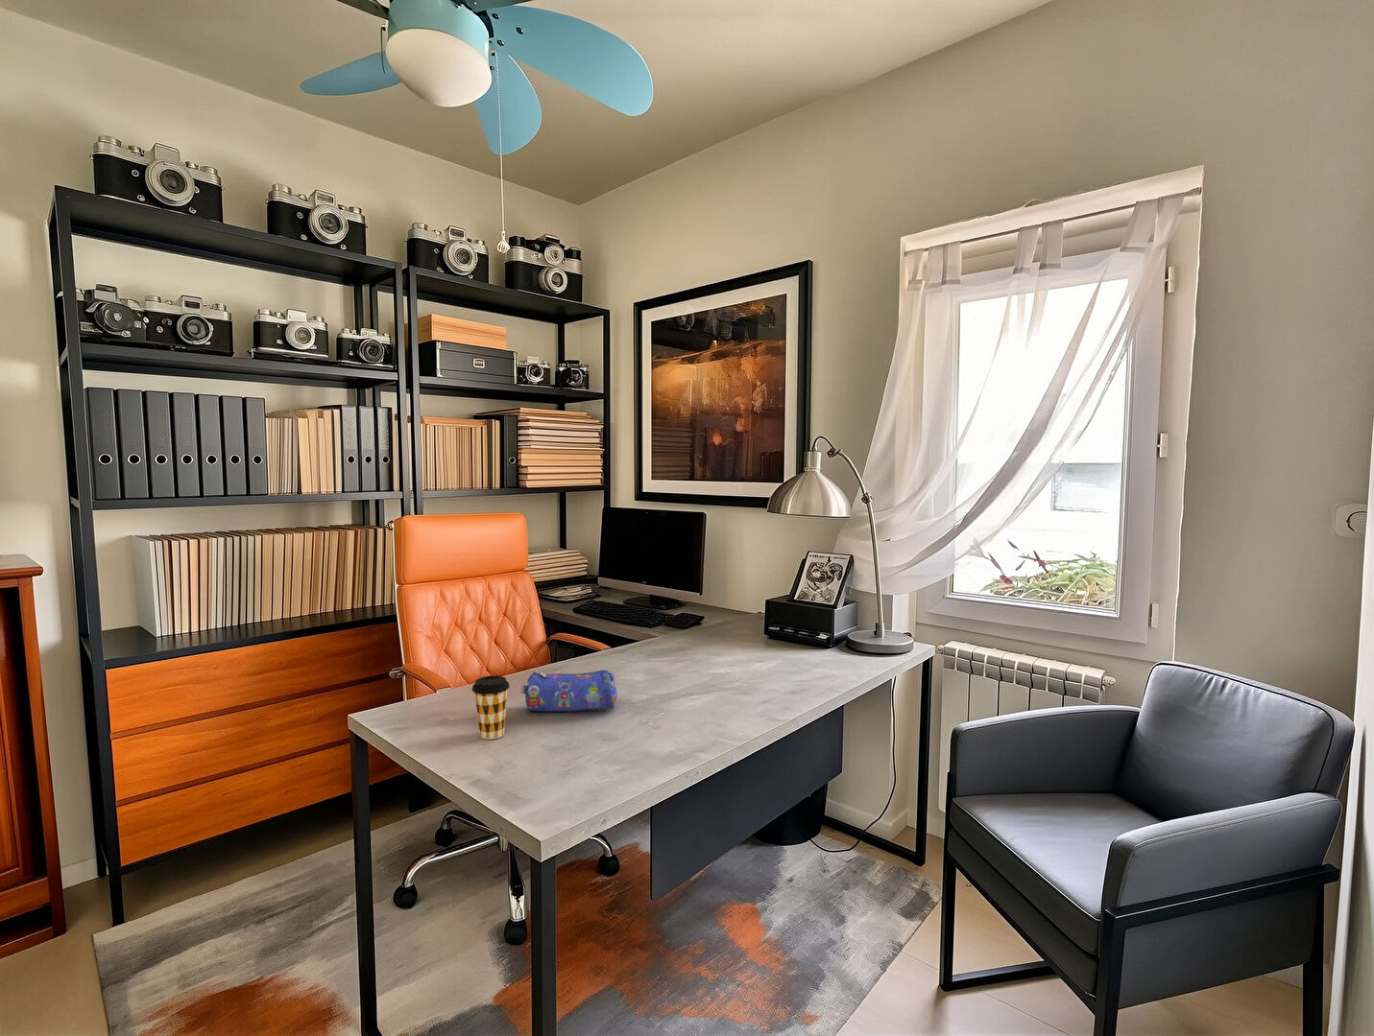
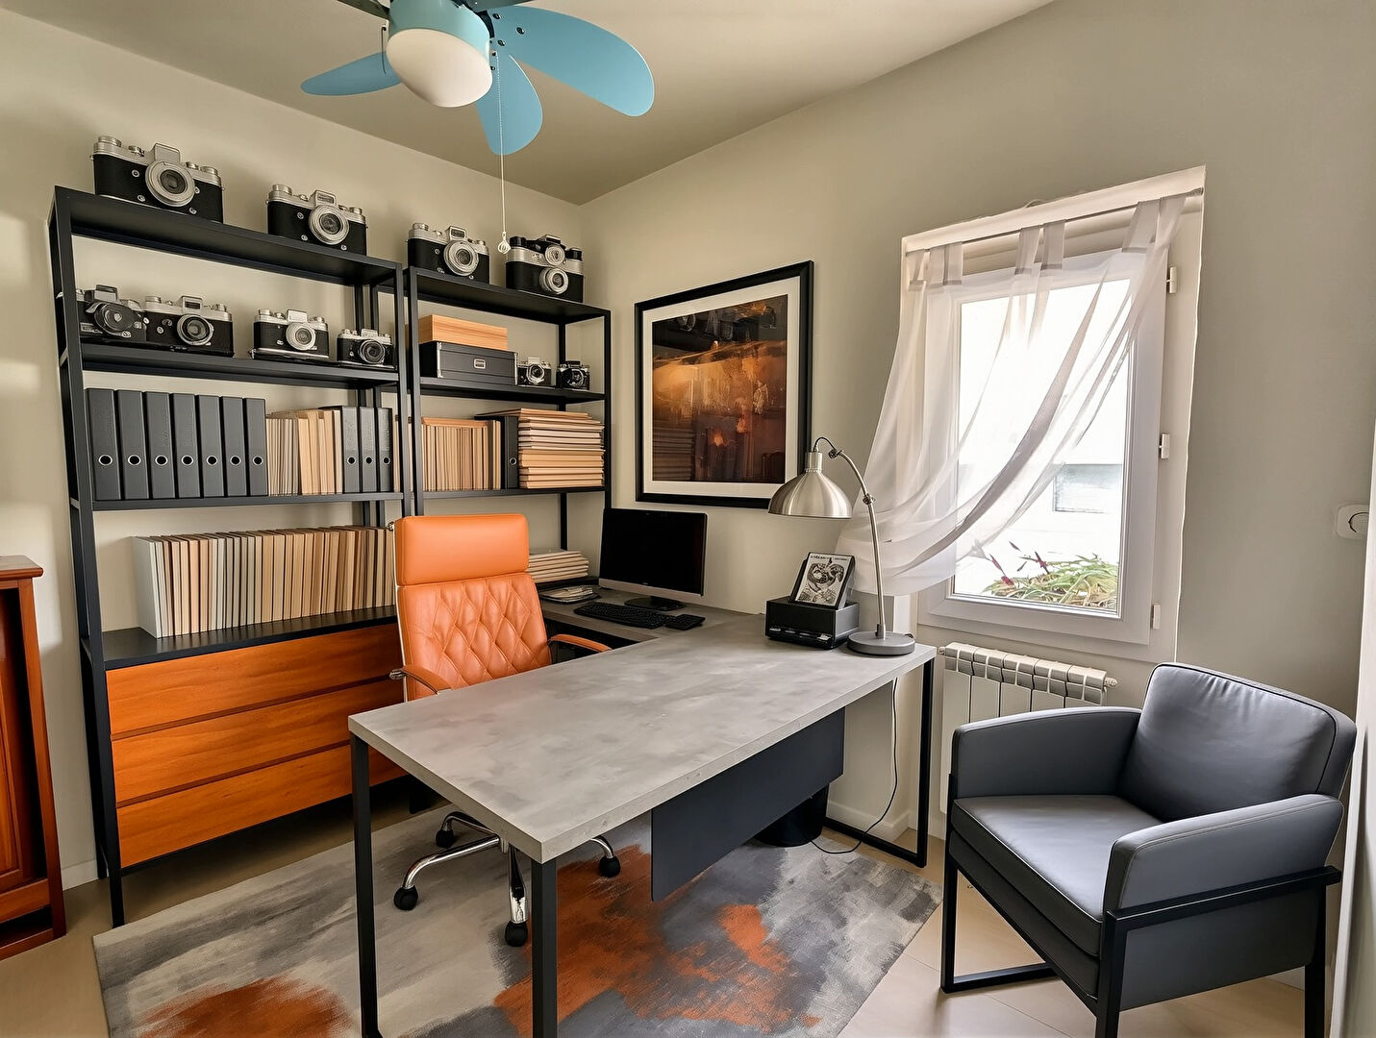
- coffee cup [471,675,511,741]
- pencil case [520,669,617,713]
